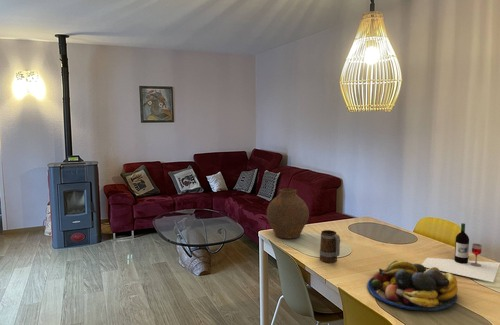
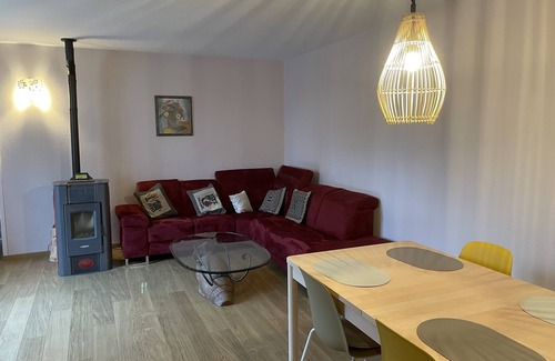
- vase [266,188,310,240]
- wine bottle [420,222,500,283]
- fruit bowl [366,259,459,312]
- mug [319,229,341,264]
